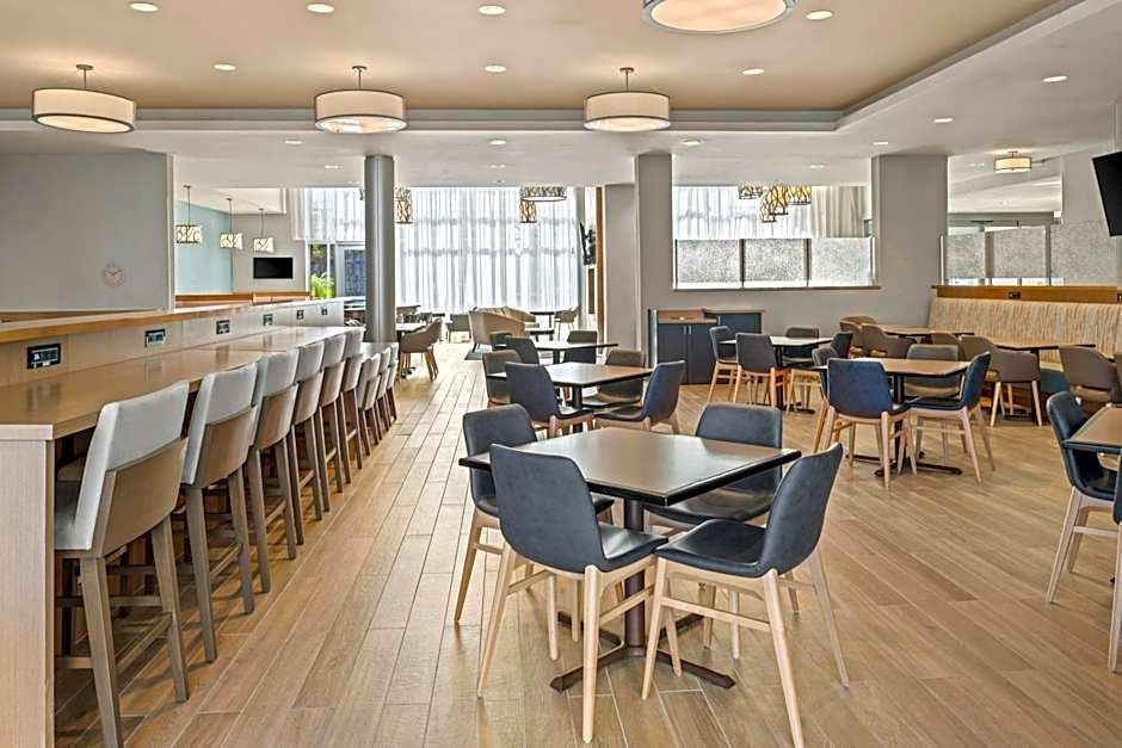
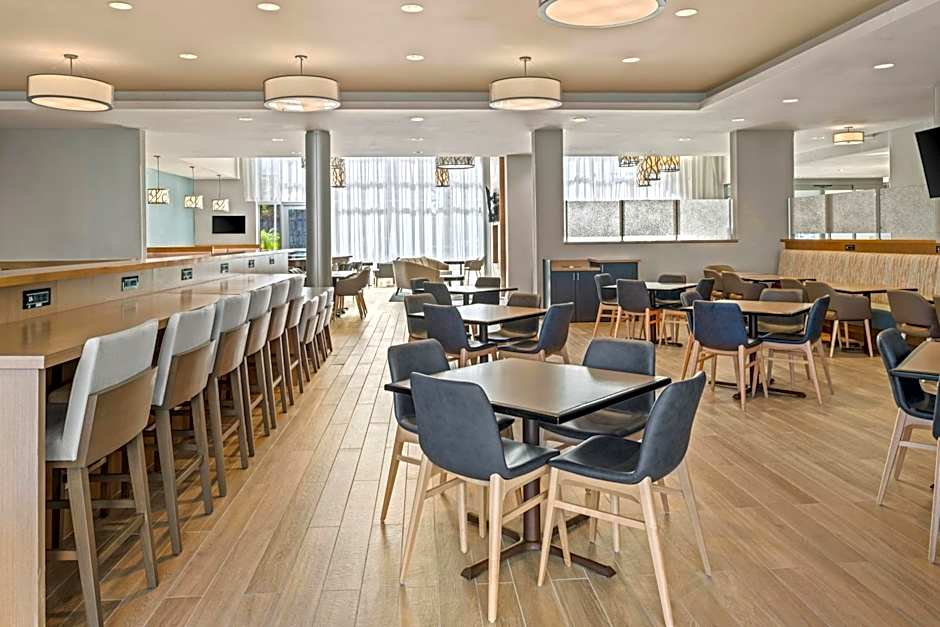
- wall clock [100,261,127,288]
